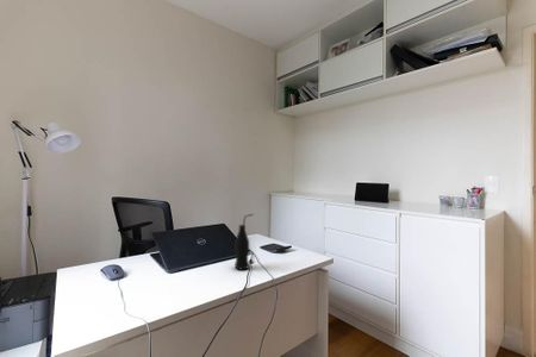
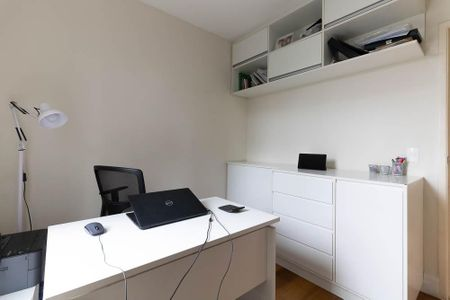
- bottle [233,213,255,271]
